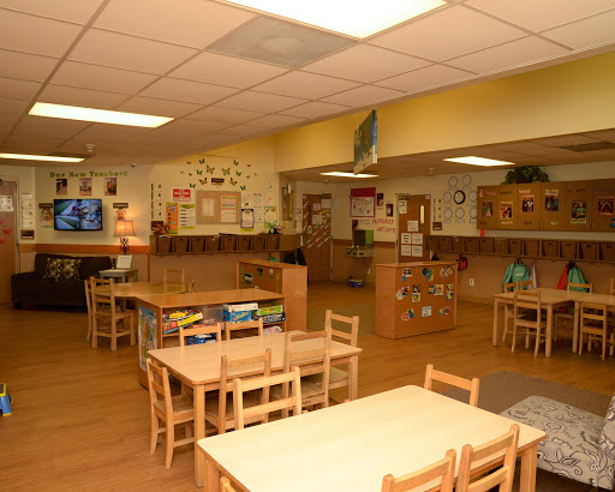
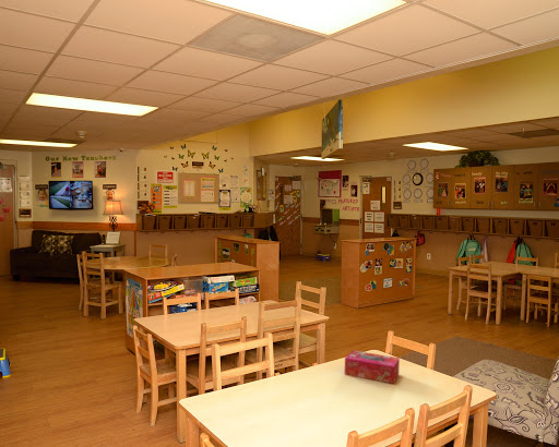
+ tissue box [344,349,401,385]
